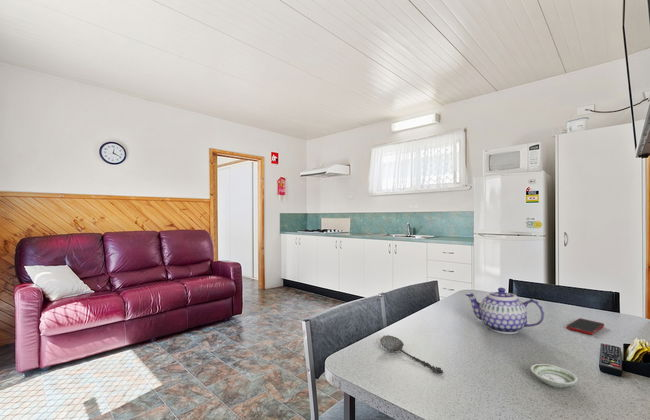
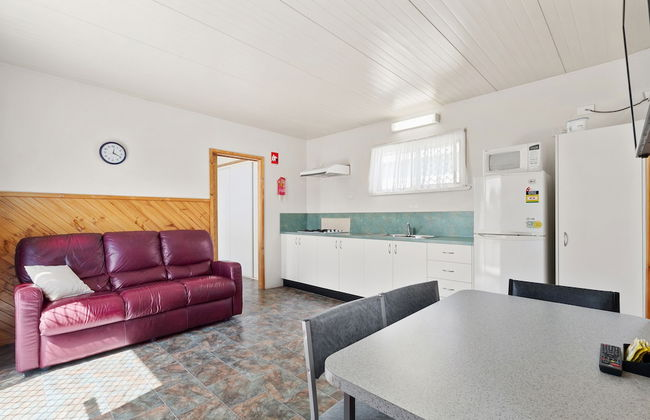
- teapot [464,287,545,335]
- cell phone [565,317,605,336]
- saucer [530,363,579,388]
- spoon [379,334,444,374]
